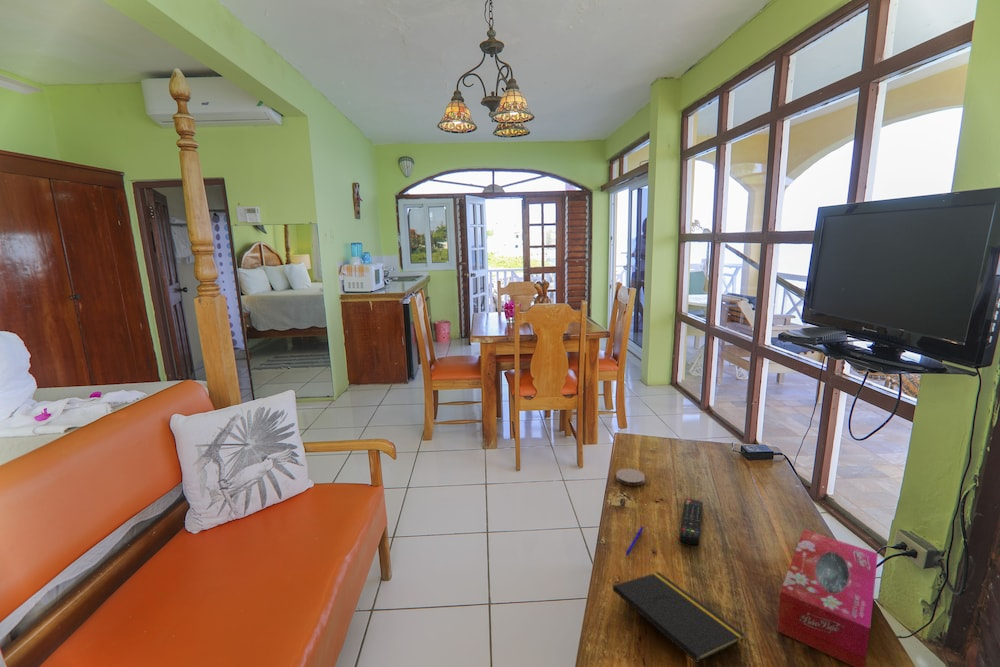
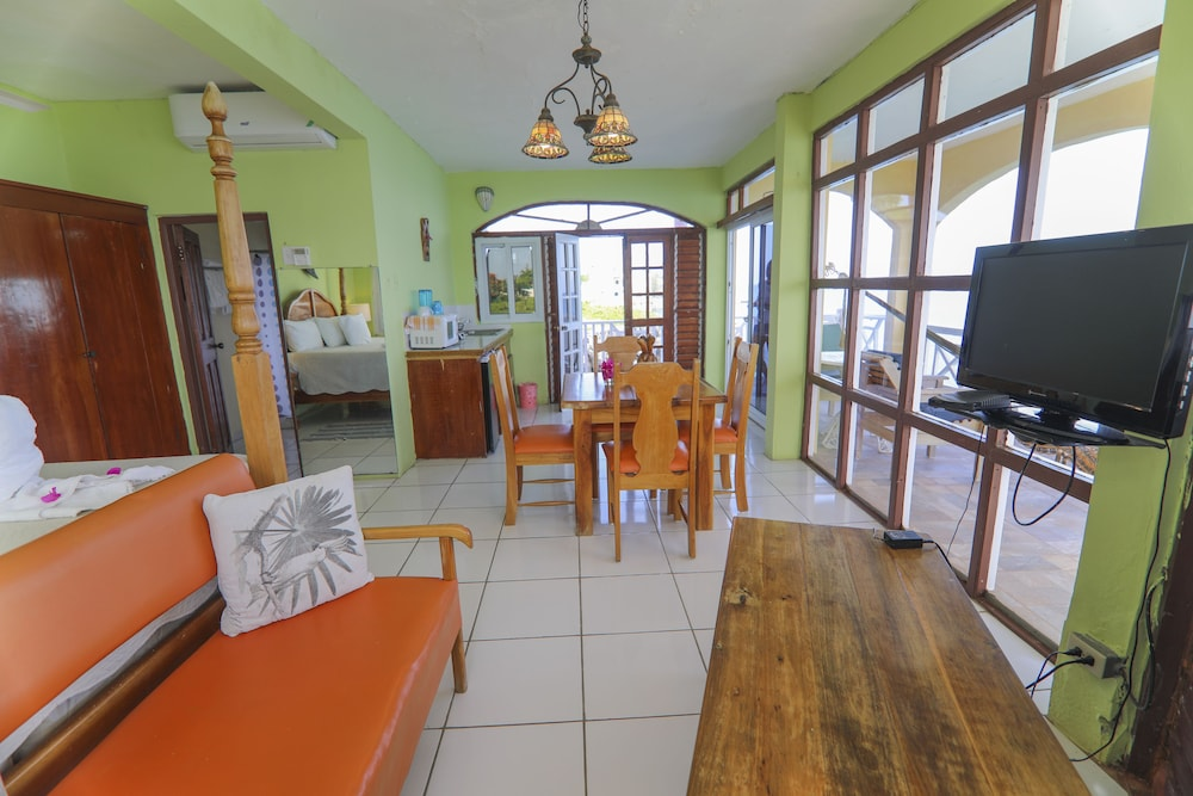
- notepad [612,571,745,667]
- remote control [678,498,704,548]
- tissue box [776,529,879,667]
- coaster [615,468,646,487]
- pen [625,526,644,556]
